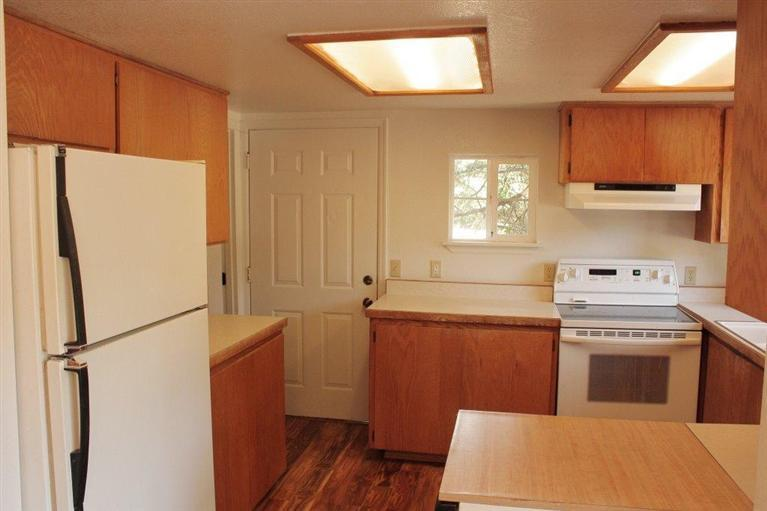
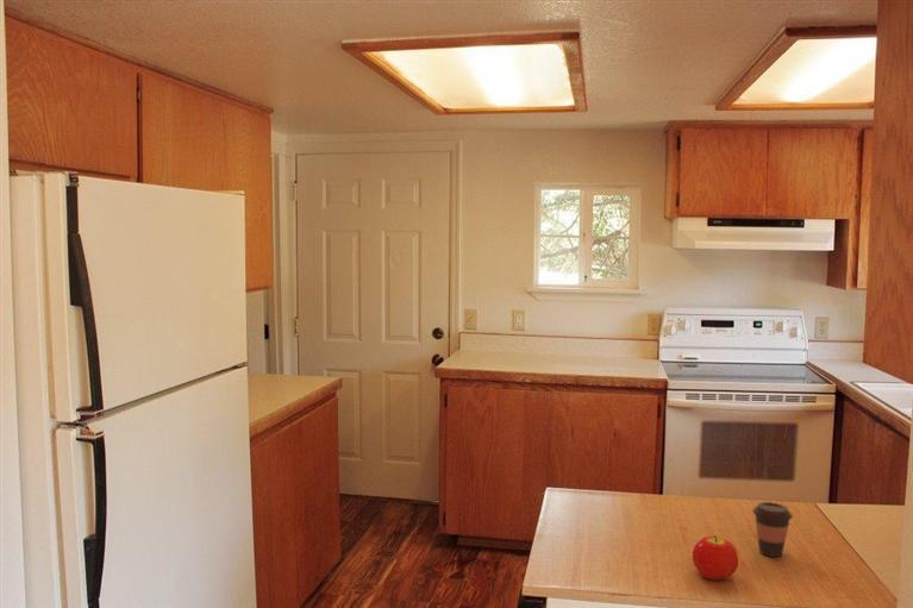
+ fruit [692,534,739,581]
+ coffee cup [751,501,794,558]
